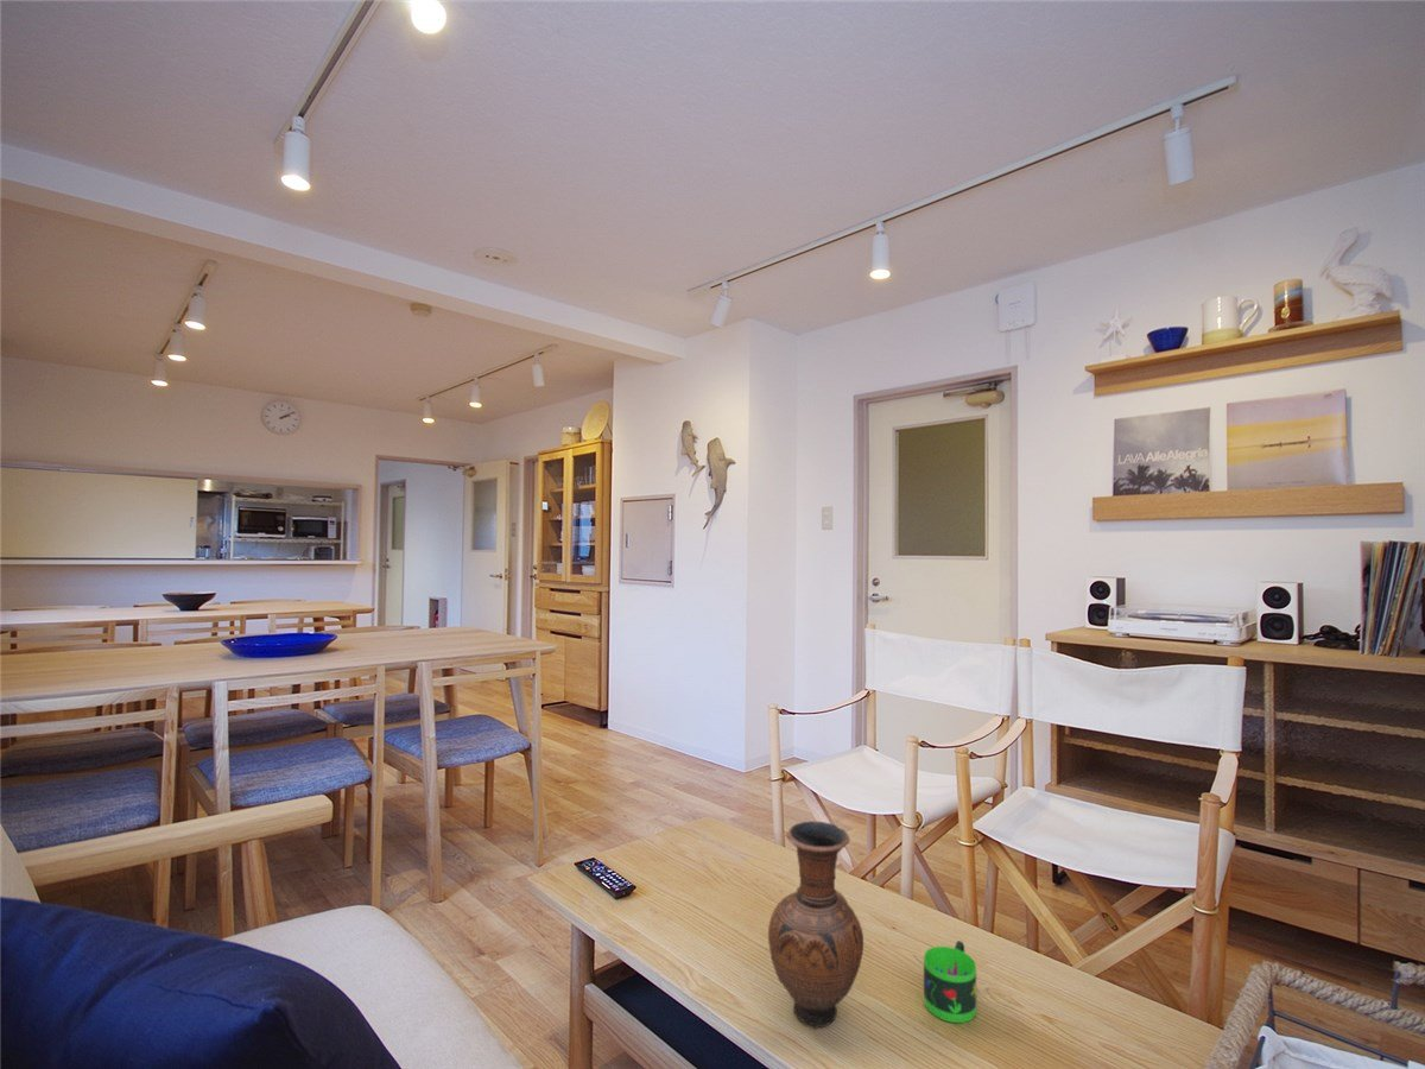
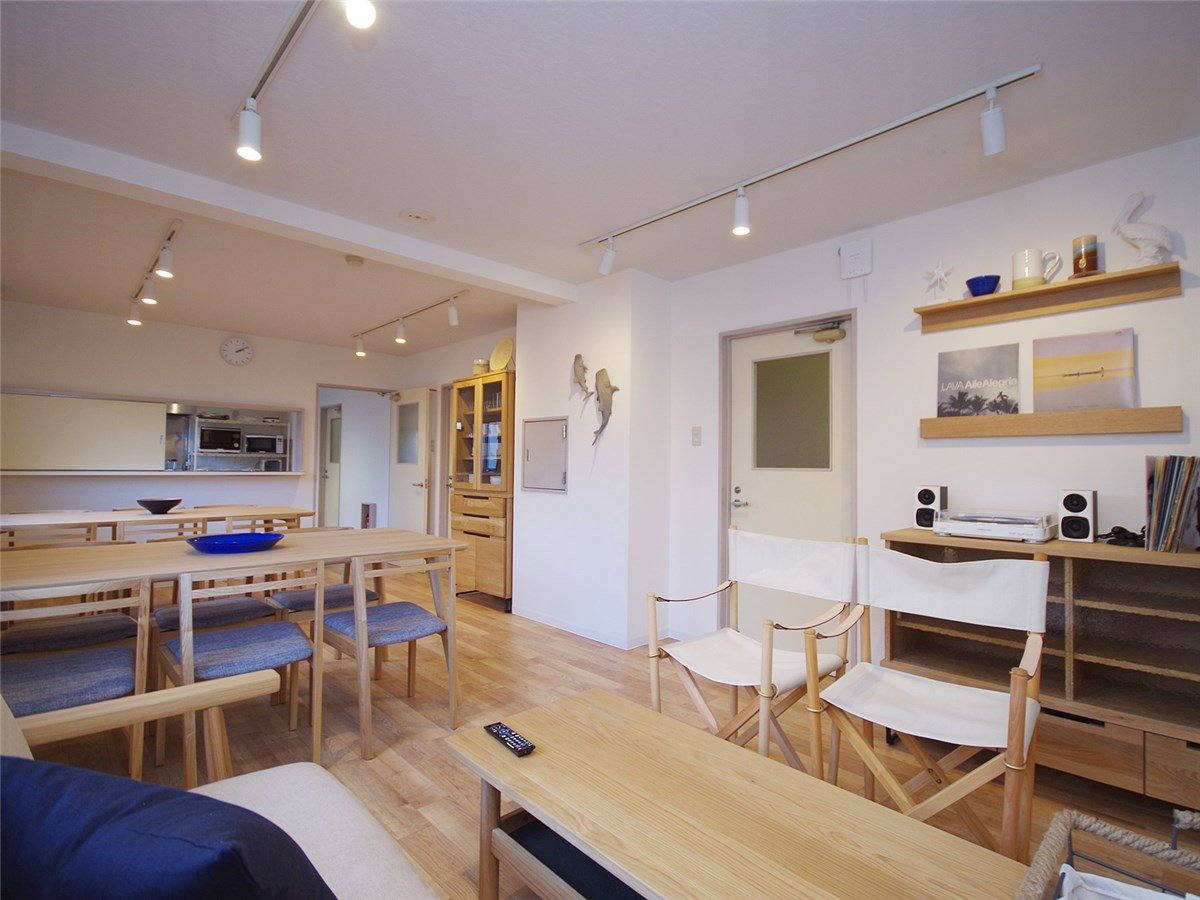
- vase [767,820,864,1029]
- mug [923,940,977,1024]
